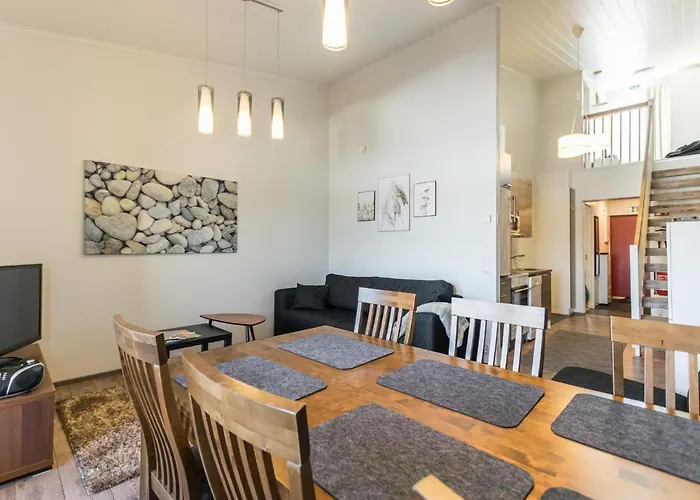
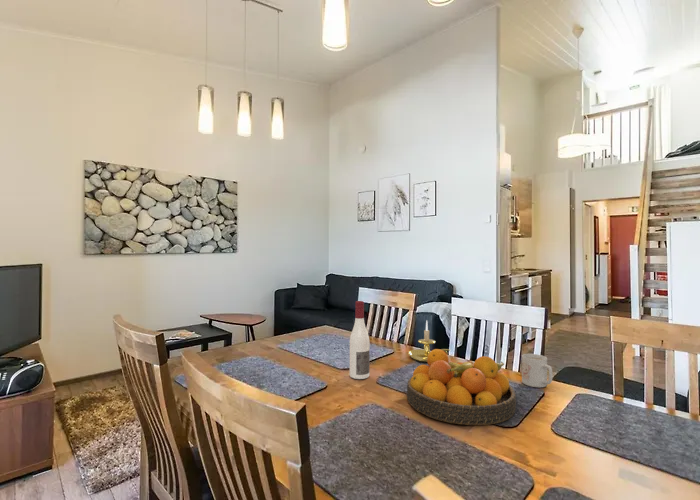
+ mug [521,353,554,388]
+ alcohol [349,300,370,380]
+ candle holder [408,319,452,363]
+ fruit bowl [406,348,517,426]
